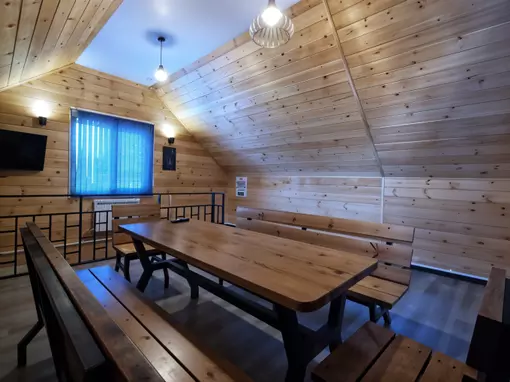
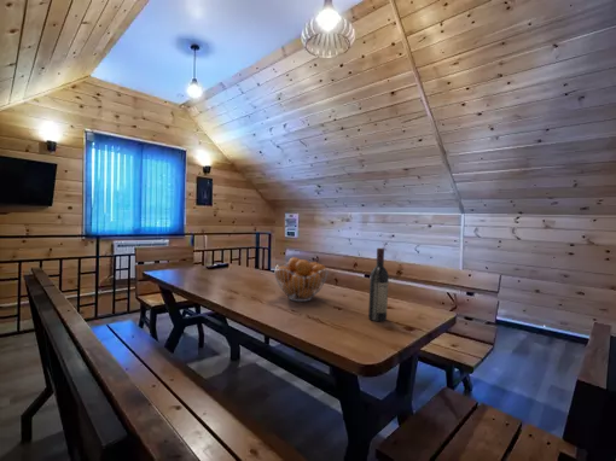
+ fruit basket [273,256,330,303]
+ wine bottle [367,246,390,322]
